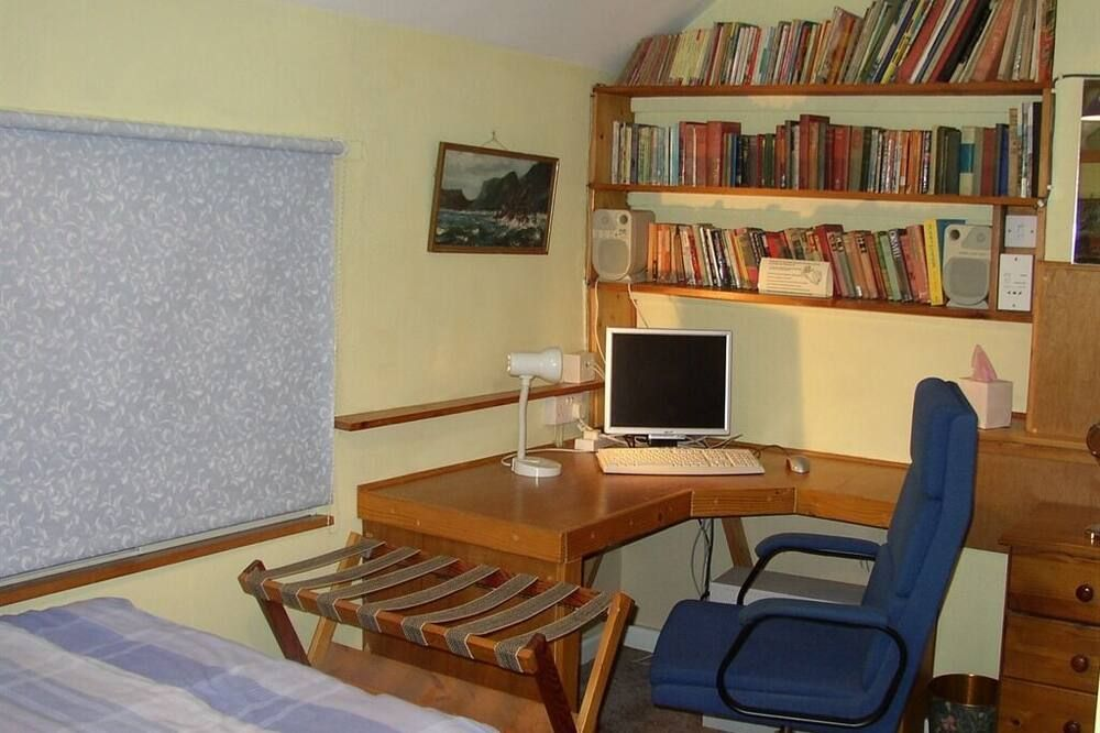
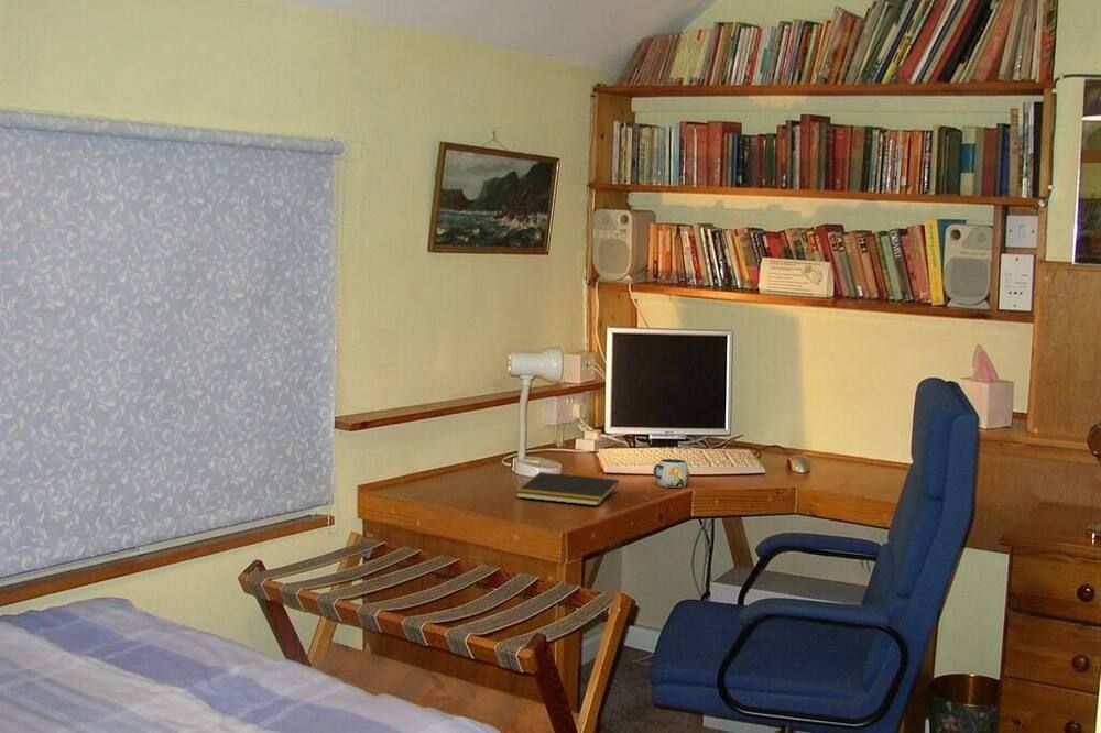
+ notepad [515,471,620,506]
+ mug [652,458,690,489]
